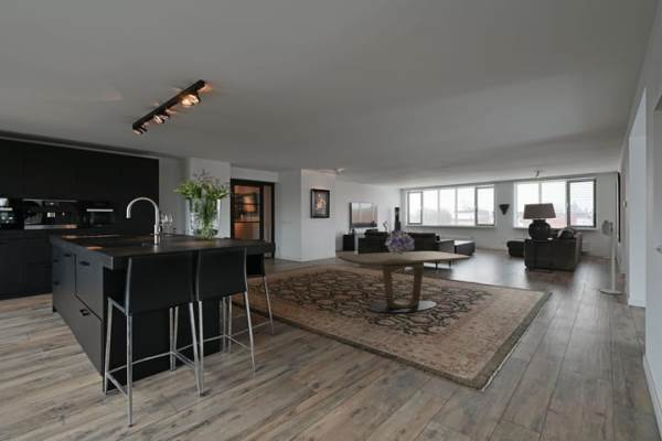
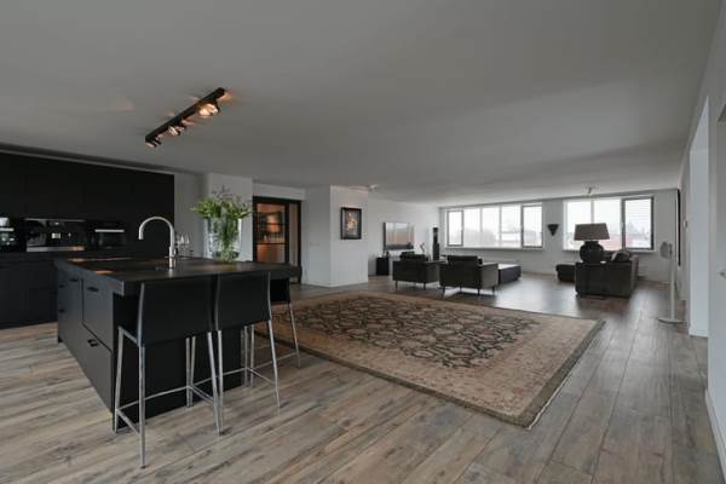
- bouquet [384,228,416,255]
- dining table [337,250,471,314]
